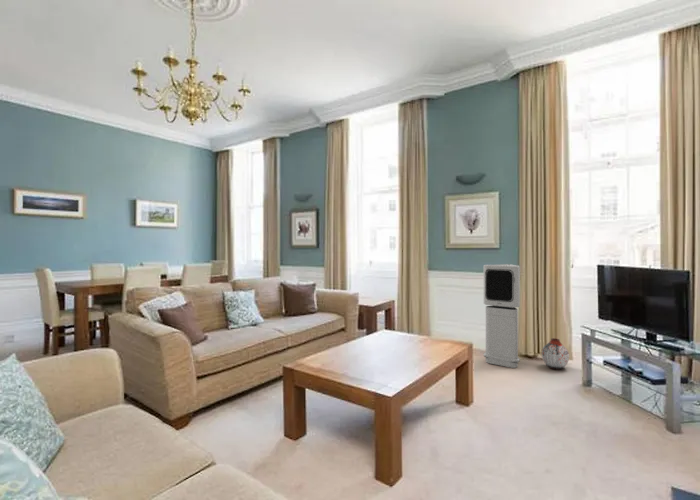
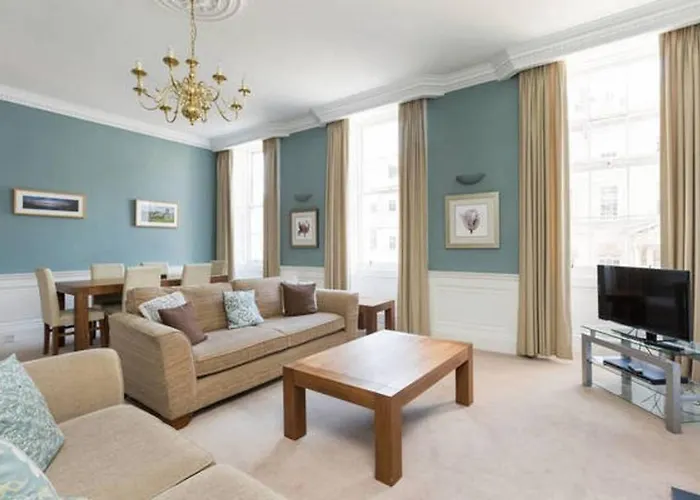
- vase [541,337,570,371]
- air purifier [482,263,521,369]
